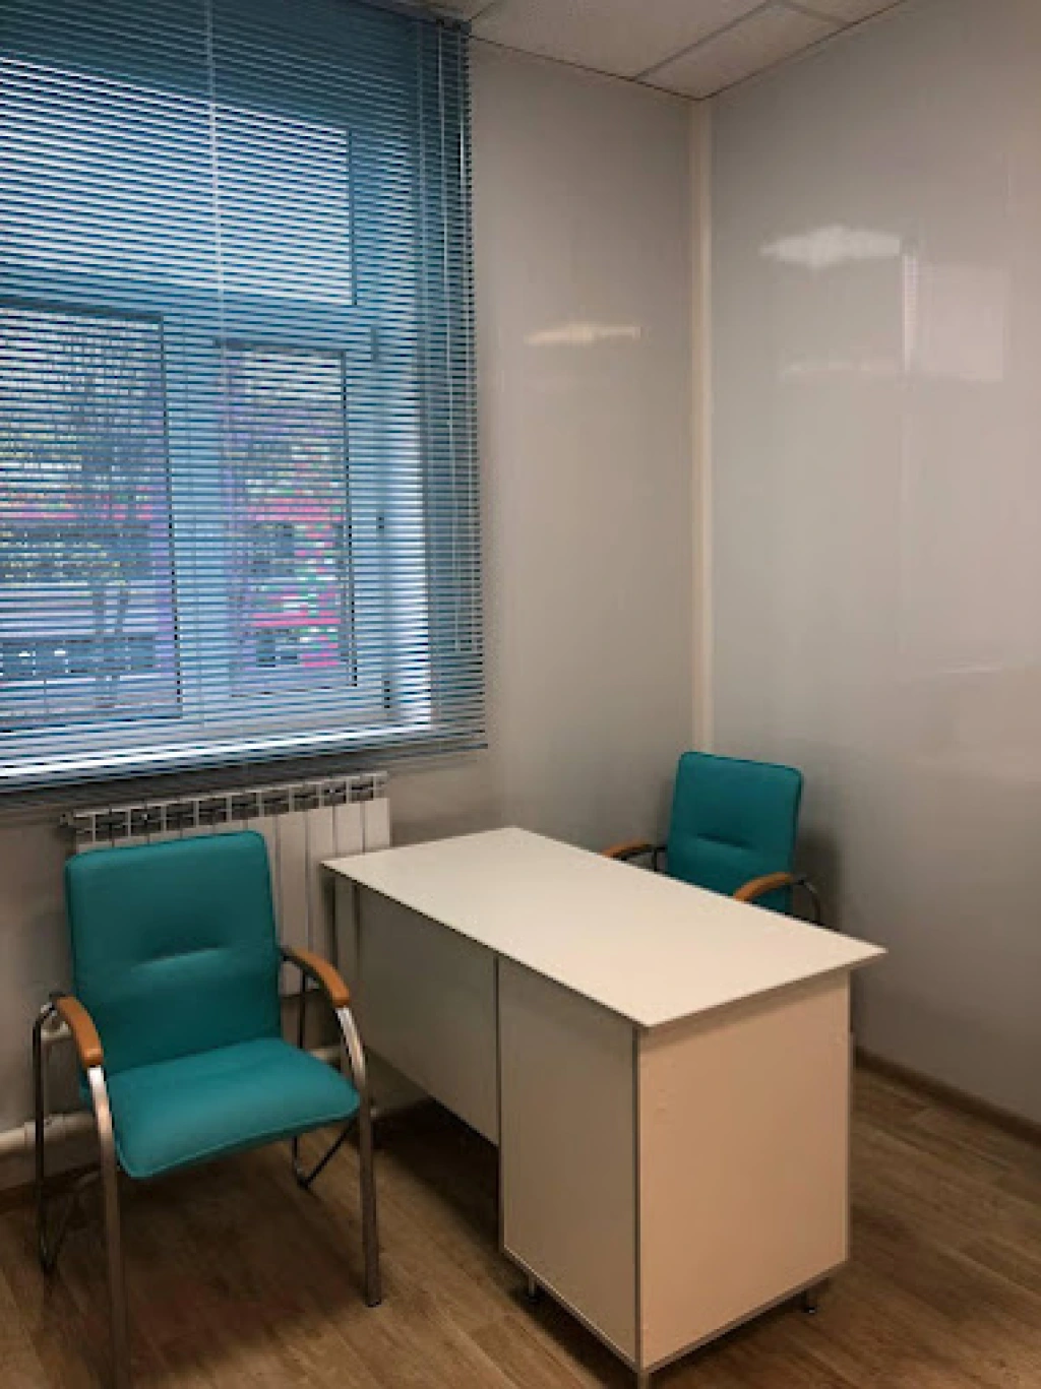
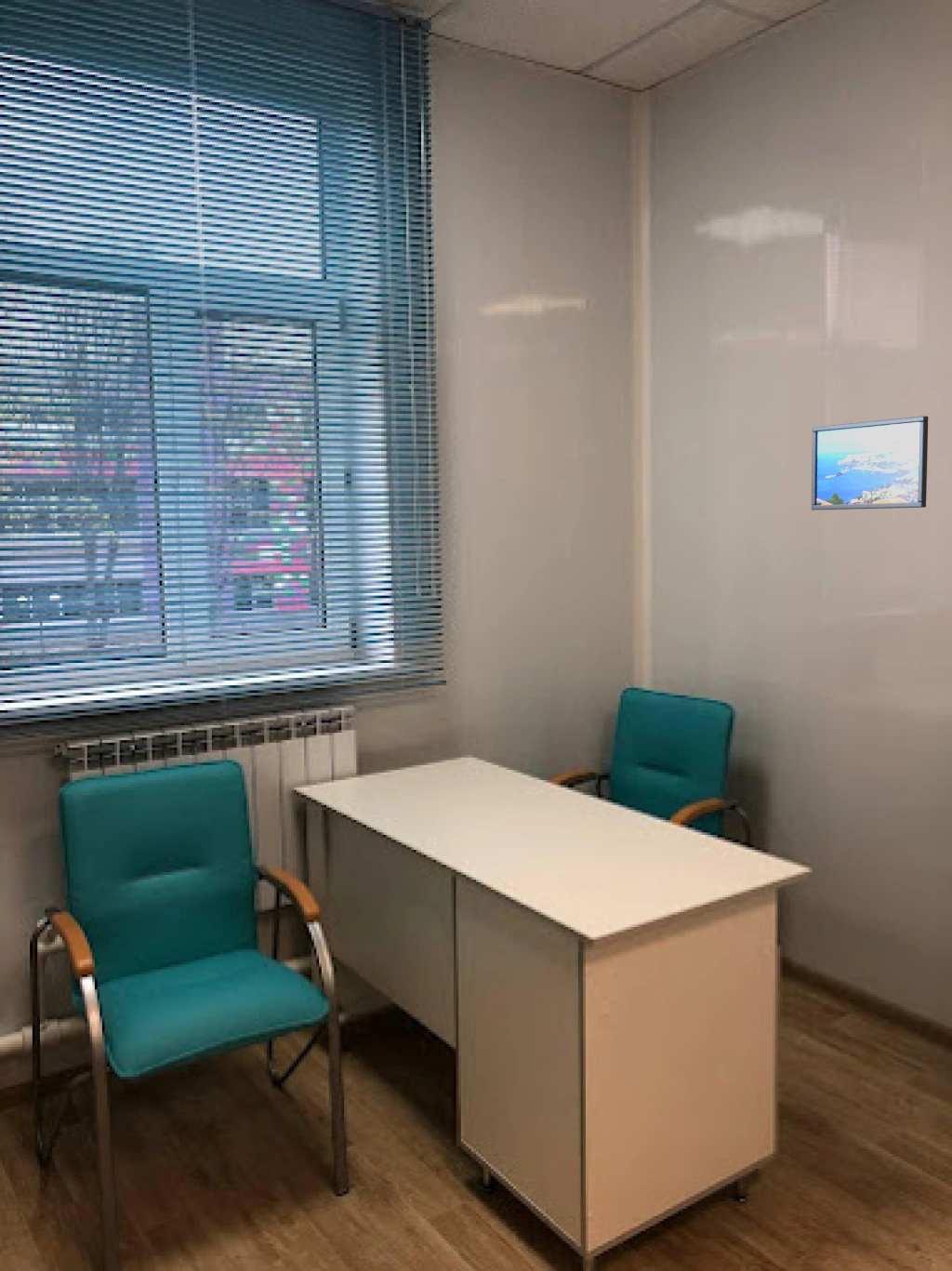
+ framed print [811,415,929,511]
